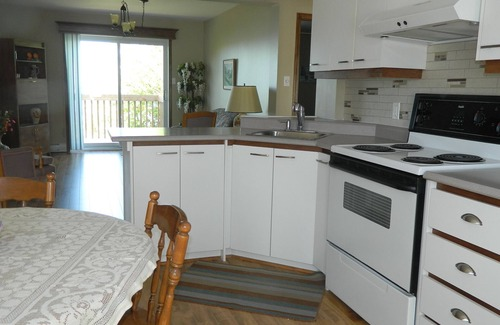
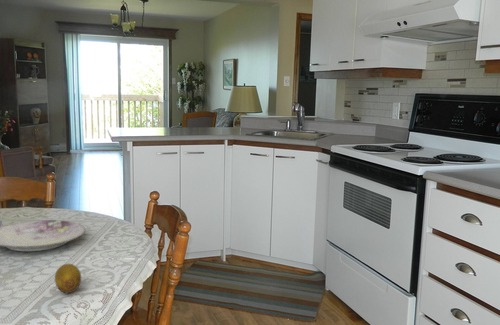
+ plate [0,219,86,252]
+ fruit [54,263,82,294]
